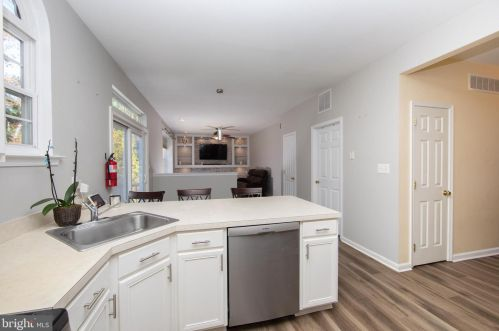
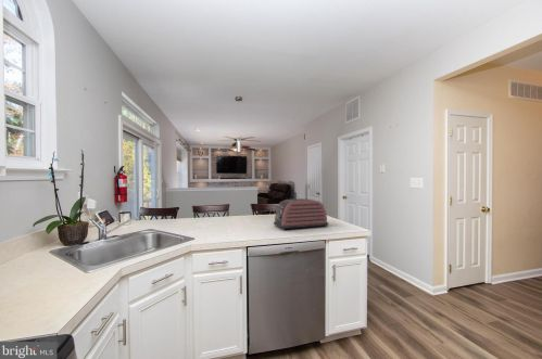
+ toaster [272,197,330,231]
